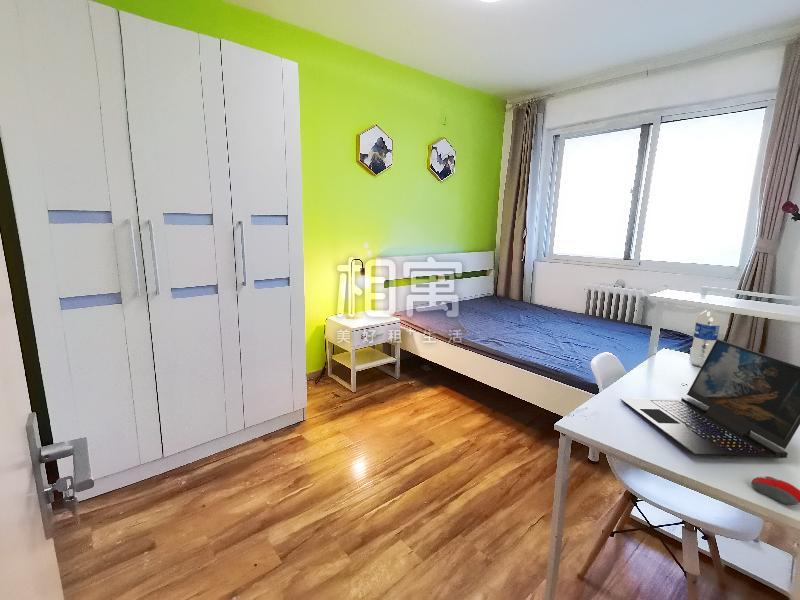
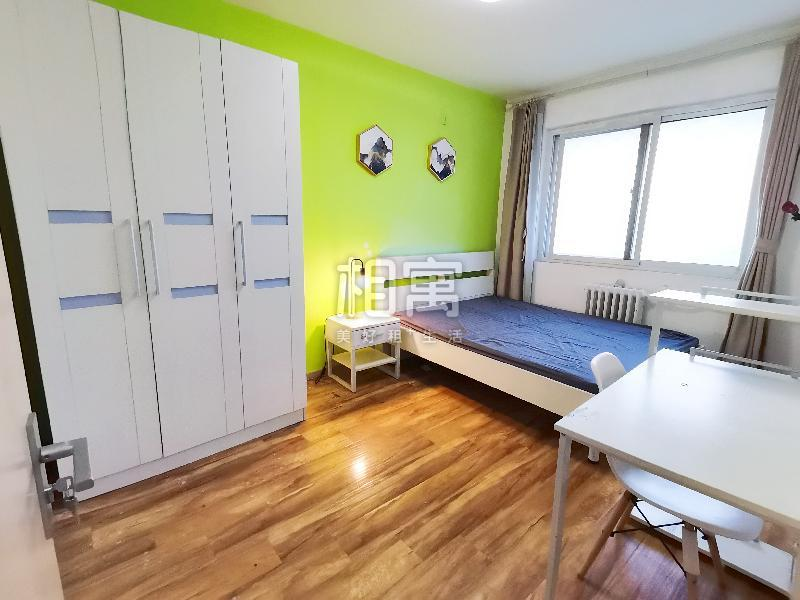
- laptop [619,338,800,459]
- computer mouse [750,475,800,506]
- water bottle [689,307,721,368]
